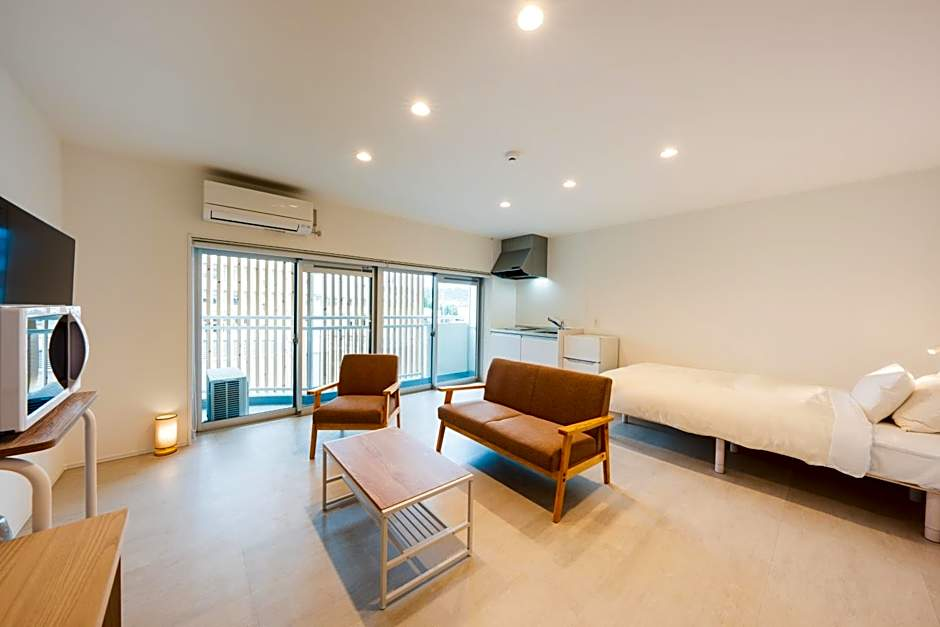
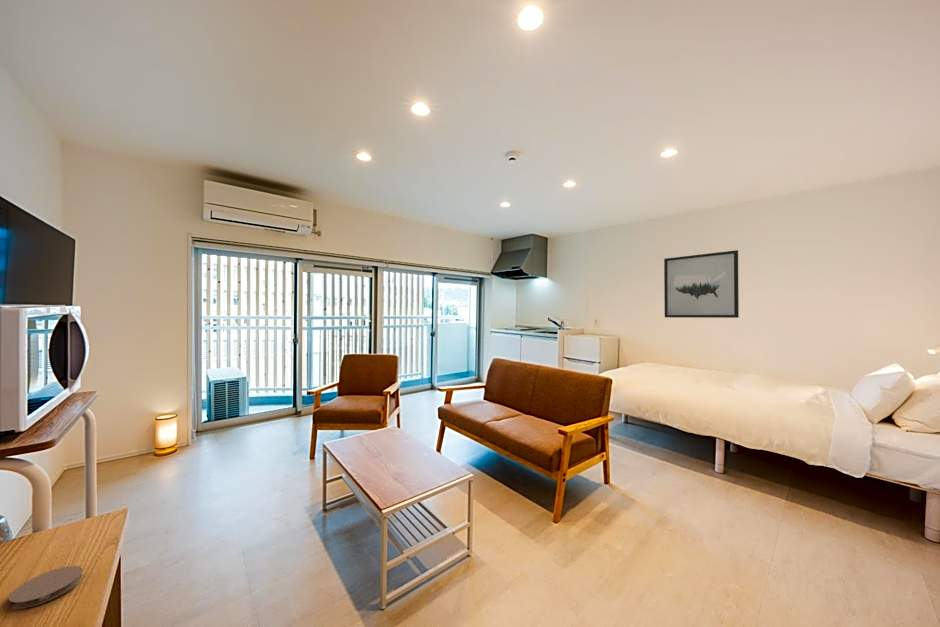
+ wall art [663,249,740,319]
+ coaster [7,565,83,610]
